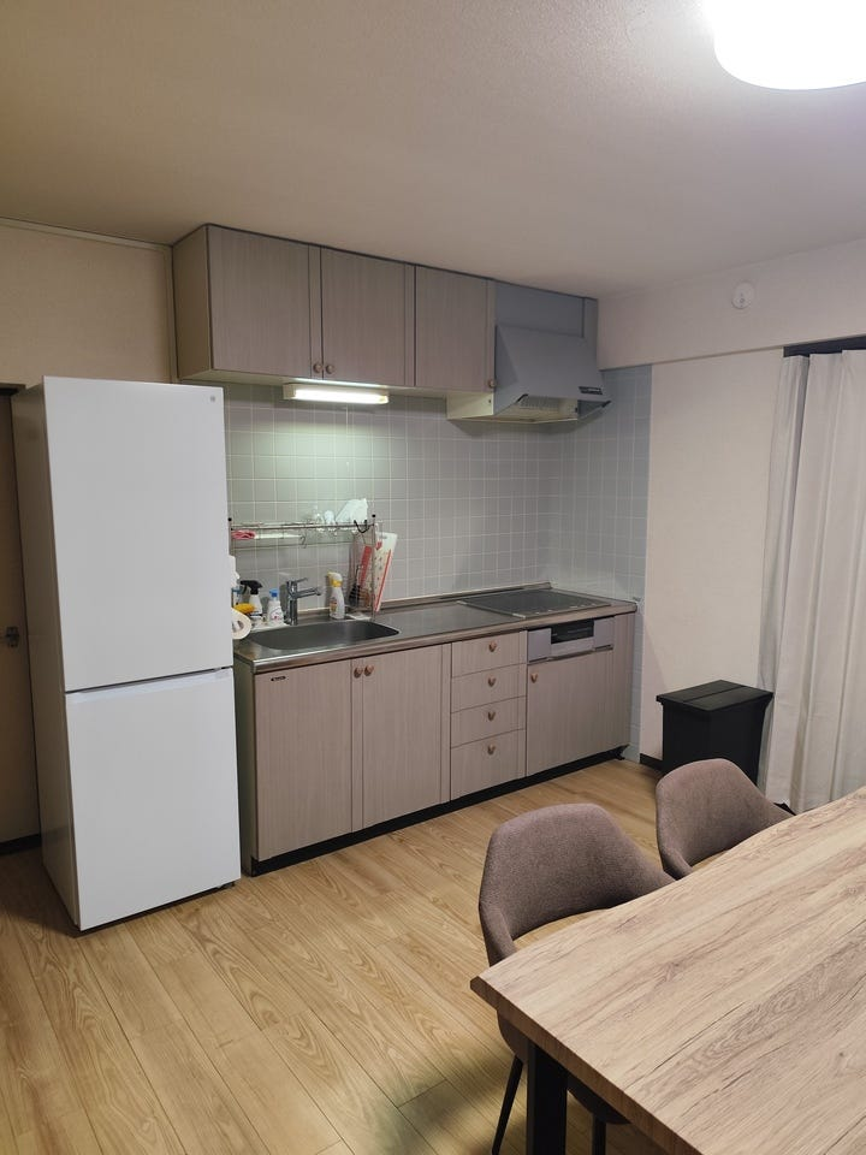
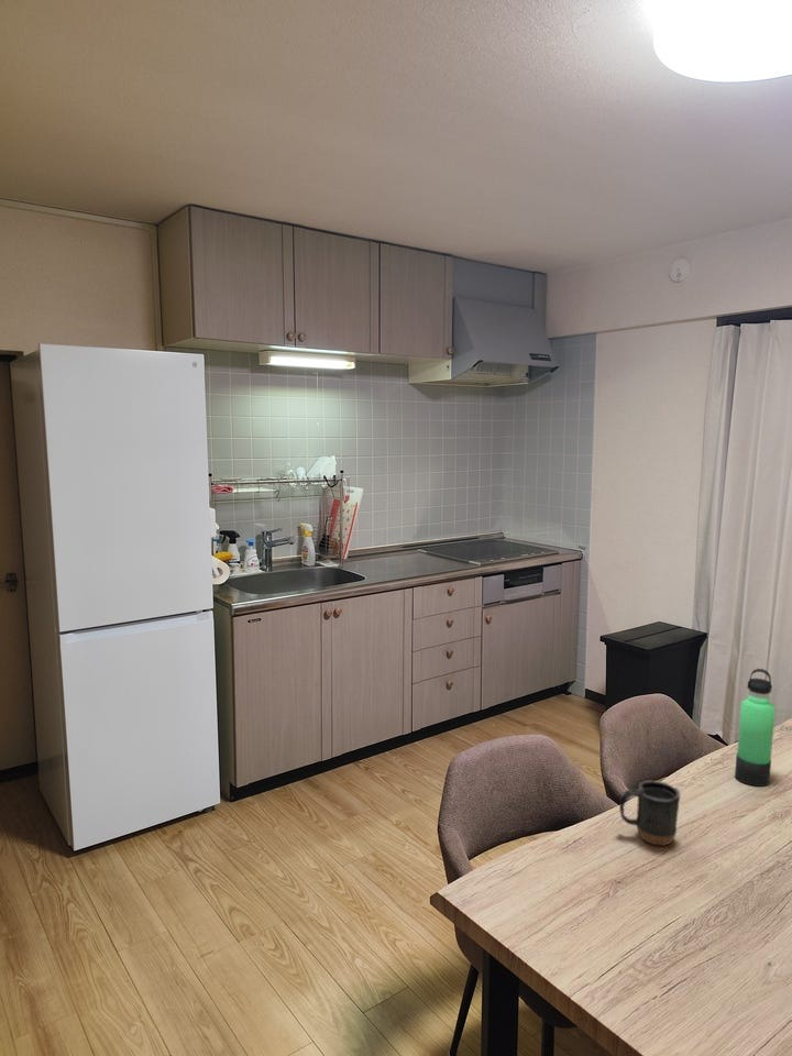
+ mug [618,780,682,847]
+ thermos bottle [734,668,777,788]
